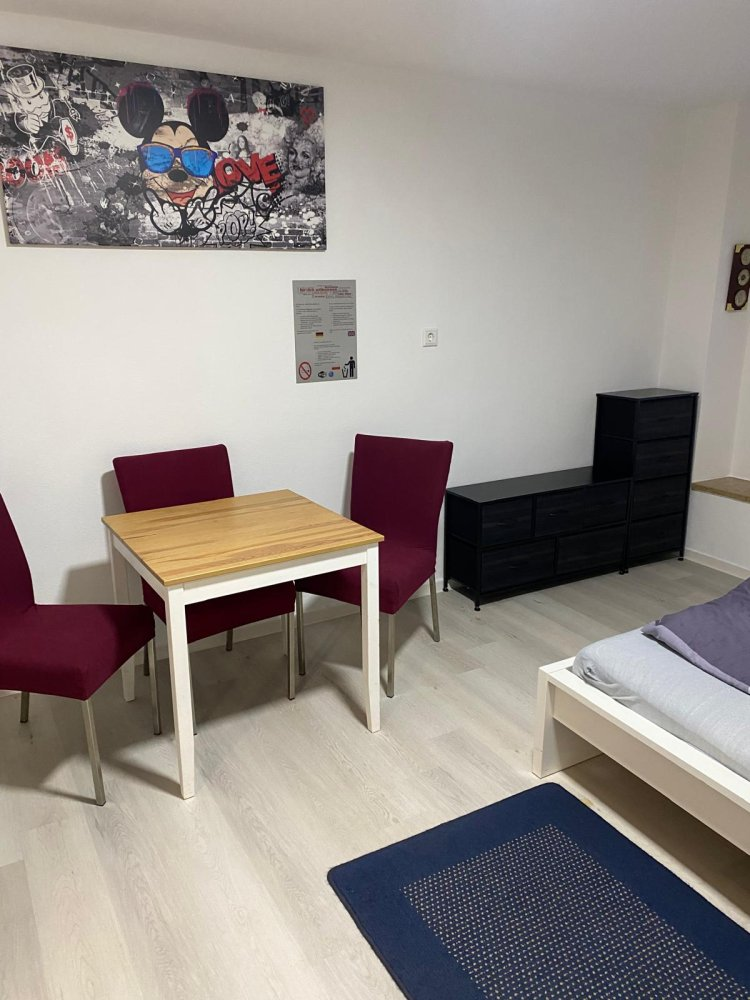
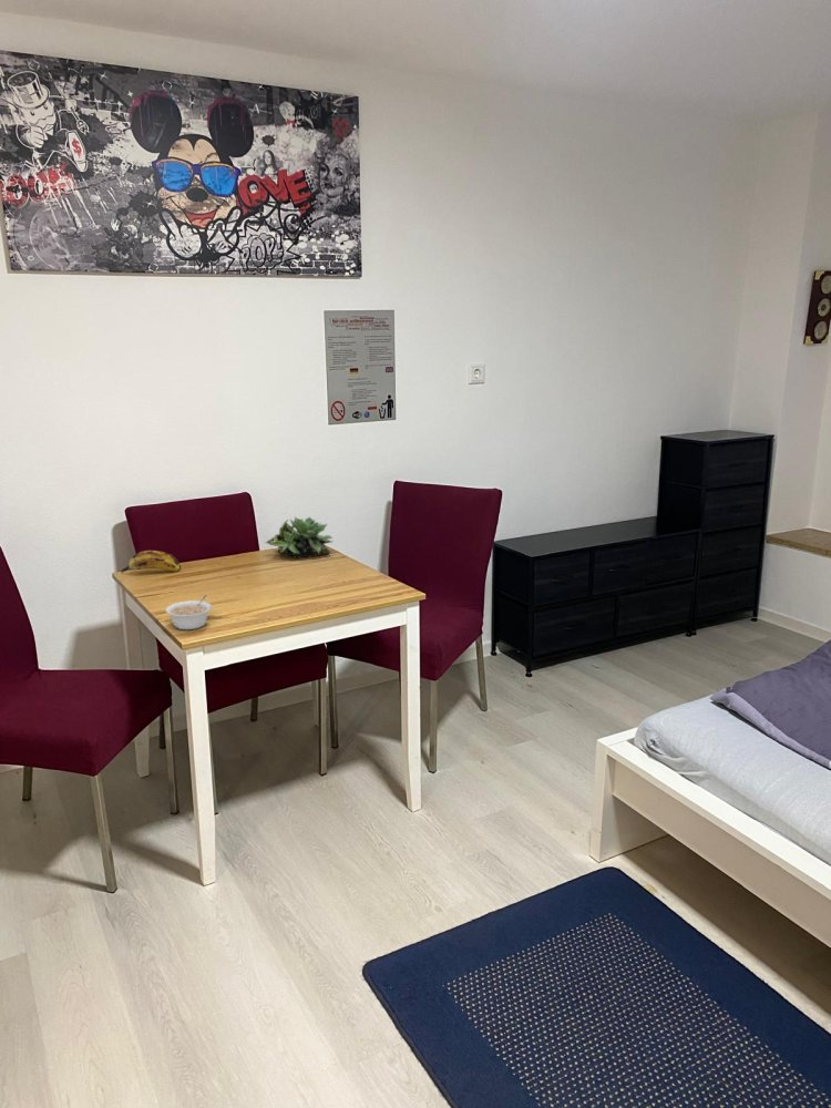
+ legume [165,594,213,630]
+ banana [120,550,182,574]
+ succulent plant [264,515,334,560]
